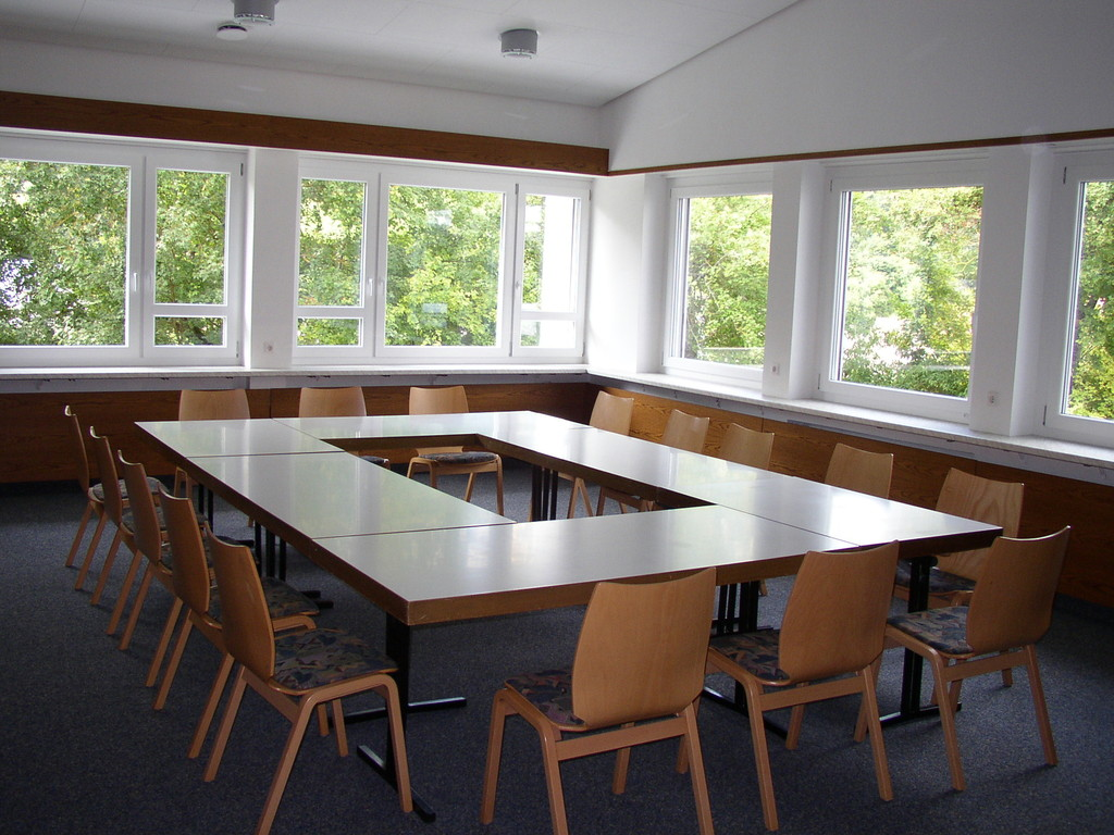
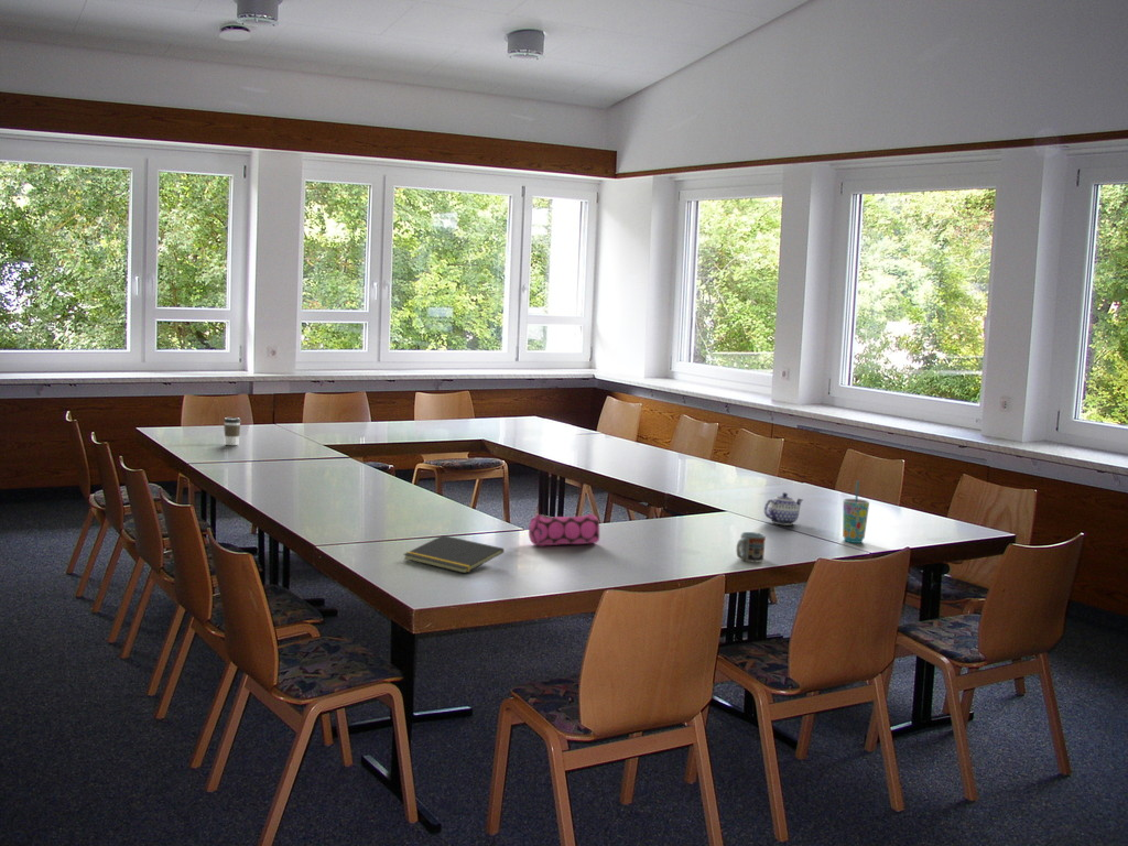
+ notepad [402,534,505,574]
+ pencil case [528,512,600,547]
+ cup [736,531,767,563]
+ teapot [763,491,803,527]
+ coffee cup [223,416,242,446]
+ cup [842,479,870,544]
